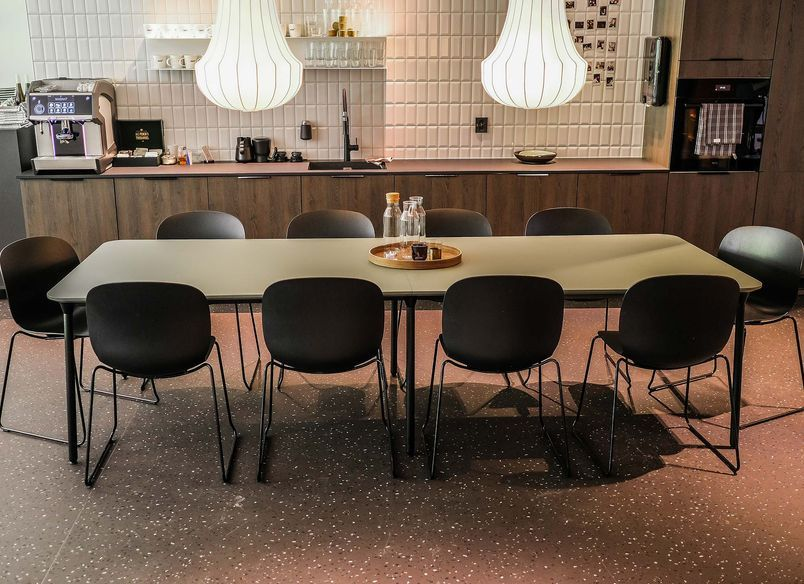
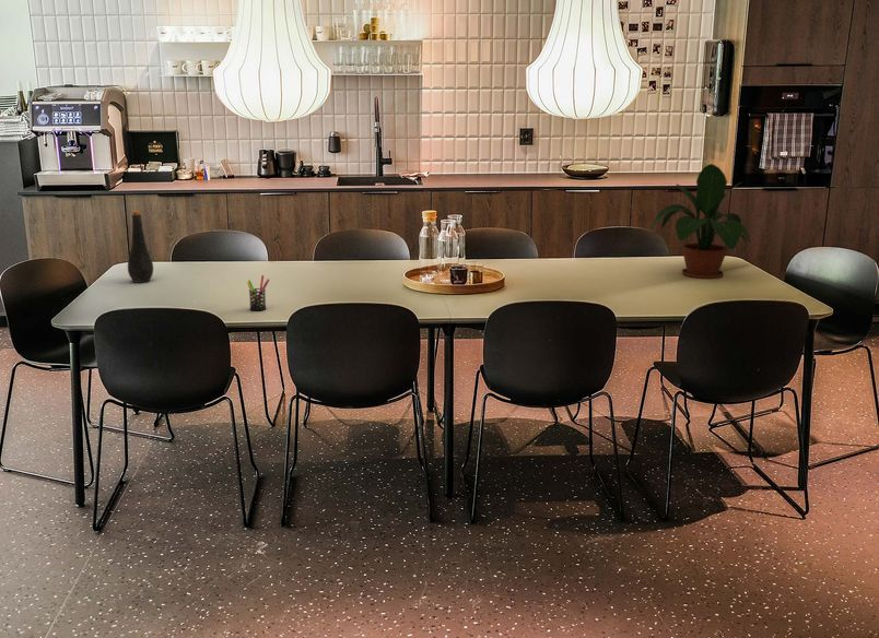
+ bottle [127,210,154,284]
+ potted plant [649,163,751,280]
+ pen holder [246,274,270,311]
